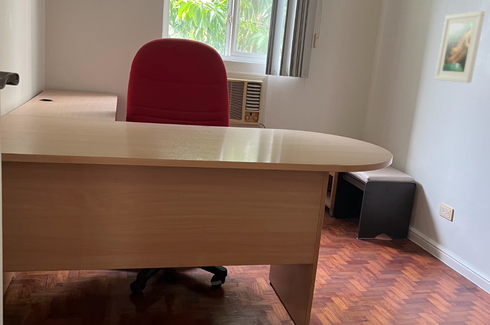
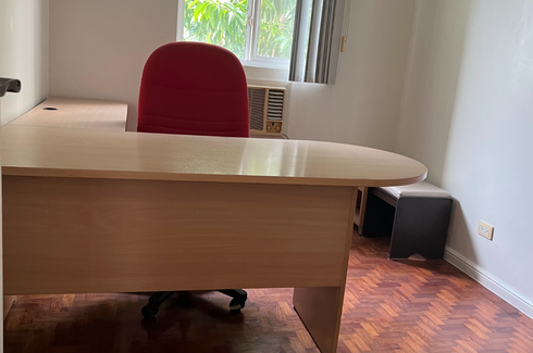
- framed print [434,10,486,84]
